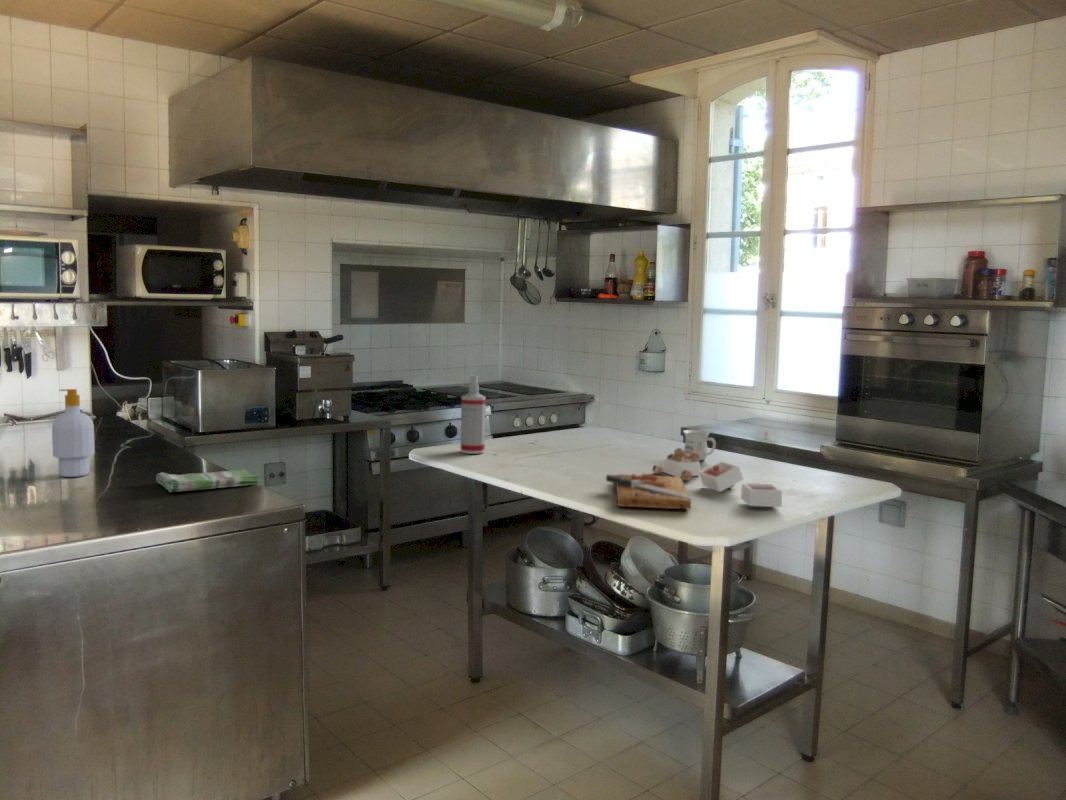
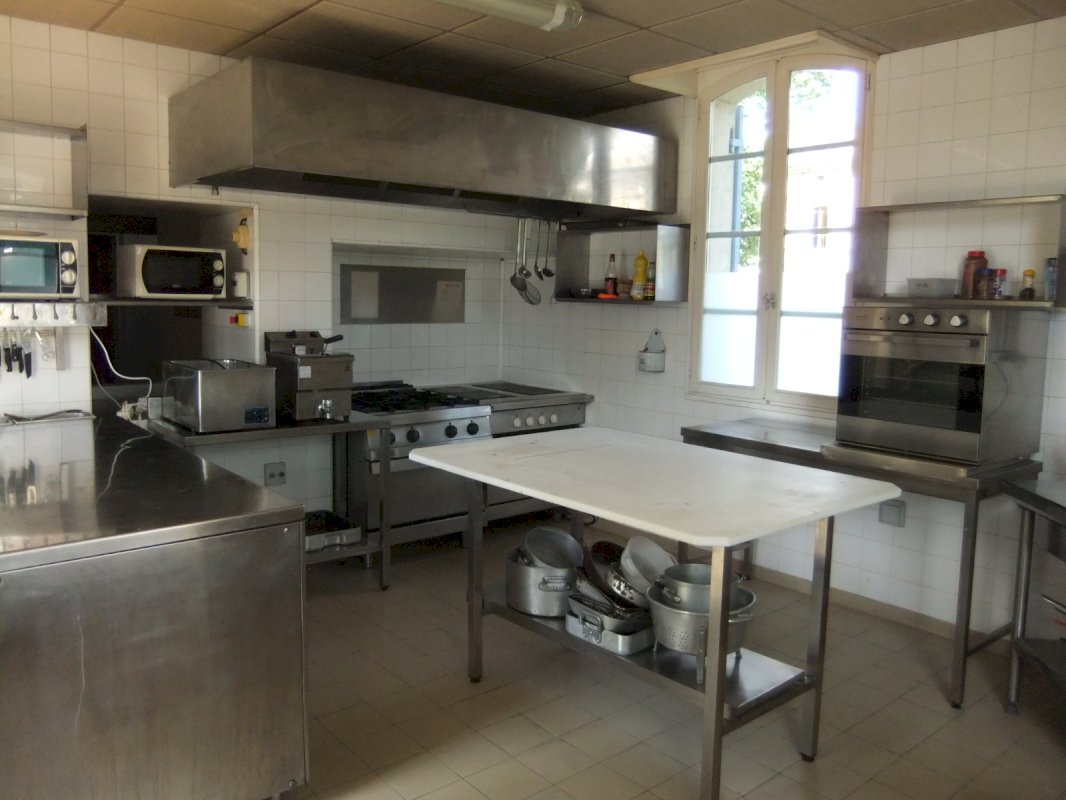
- soap bottle [51,388,96,478]
- mug [682,429,717,462]
- spray bottle [460,375,487,455]
- cutting board [605,447,783,510]
- dish towel [155,468,259,493]
